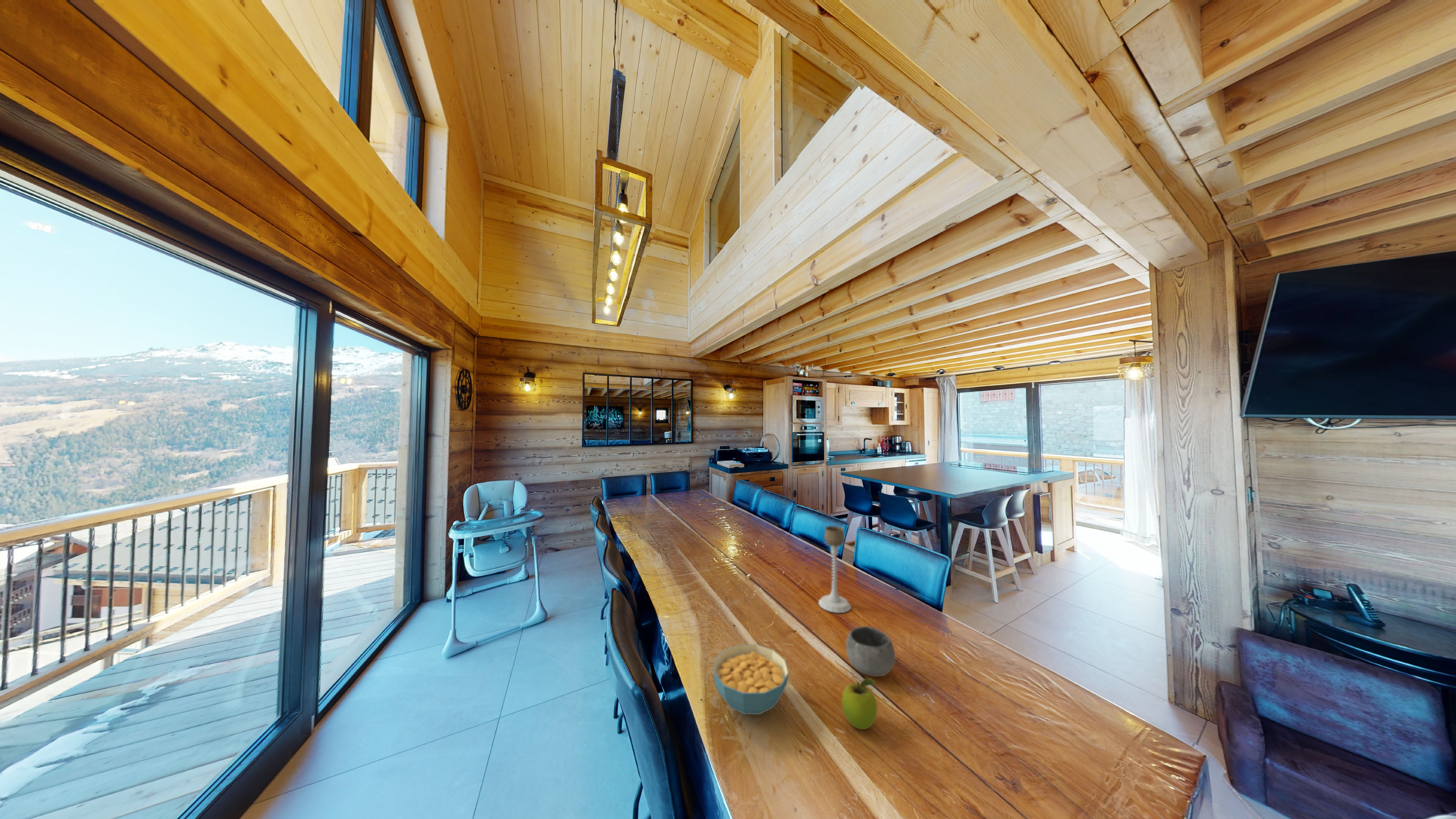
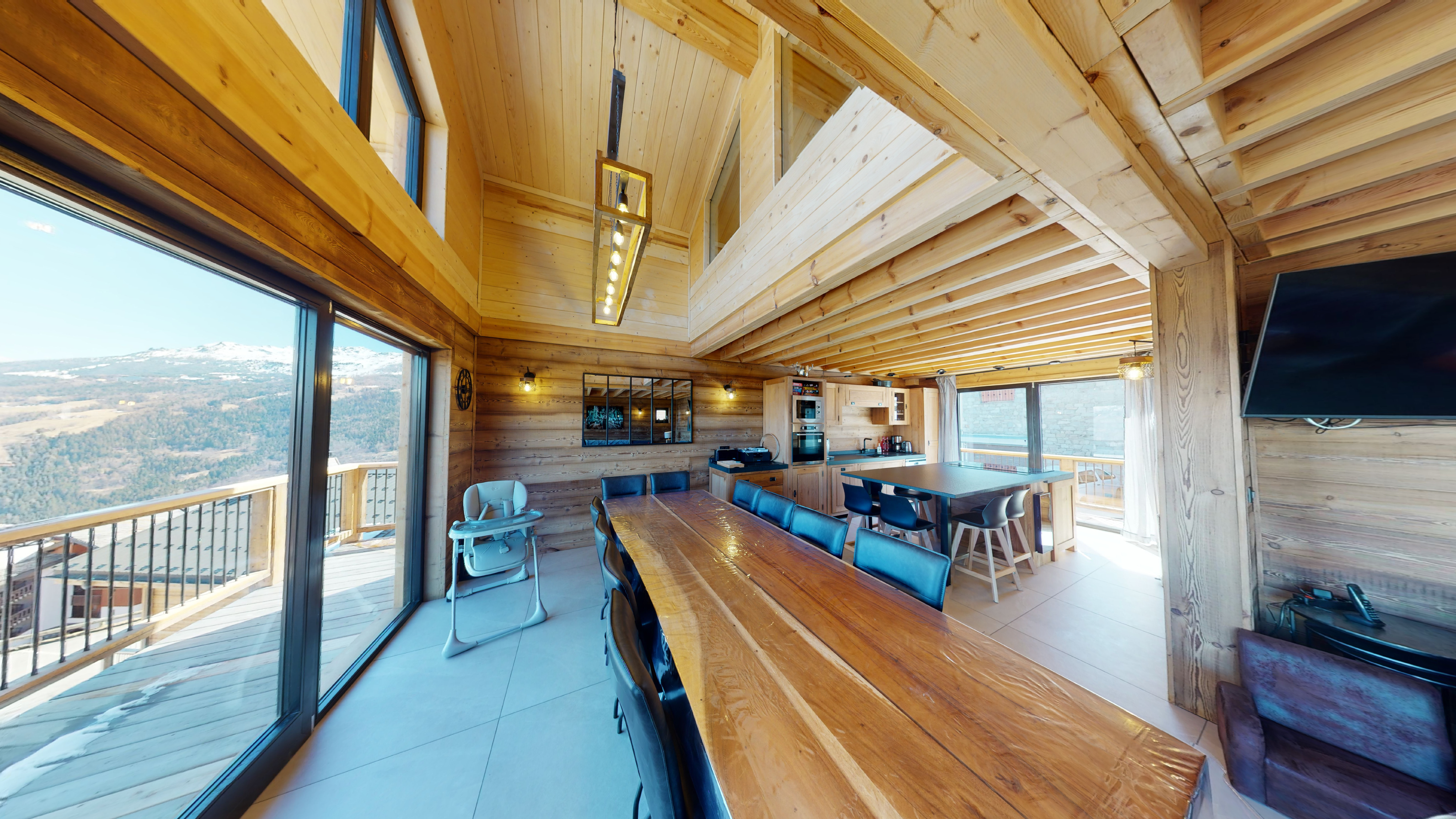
- bowl [846,626,895,677]
- candle holder [818,525,851,613]
- fruit [842,678,878,730]
- cereal bowl [713,644,789,715]
